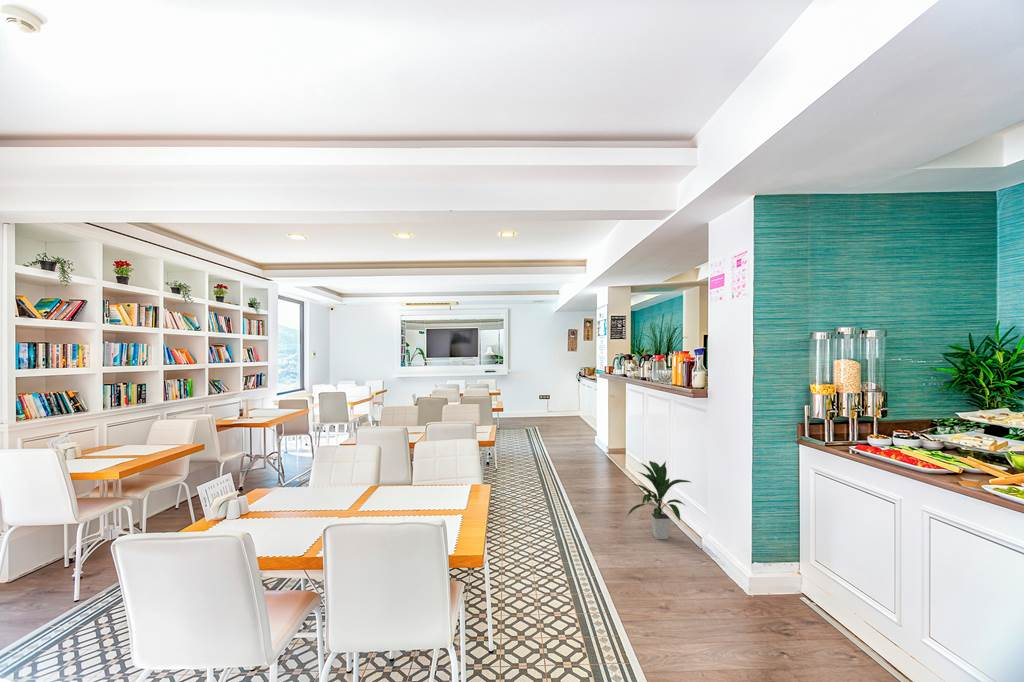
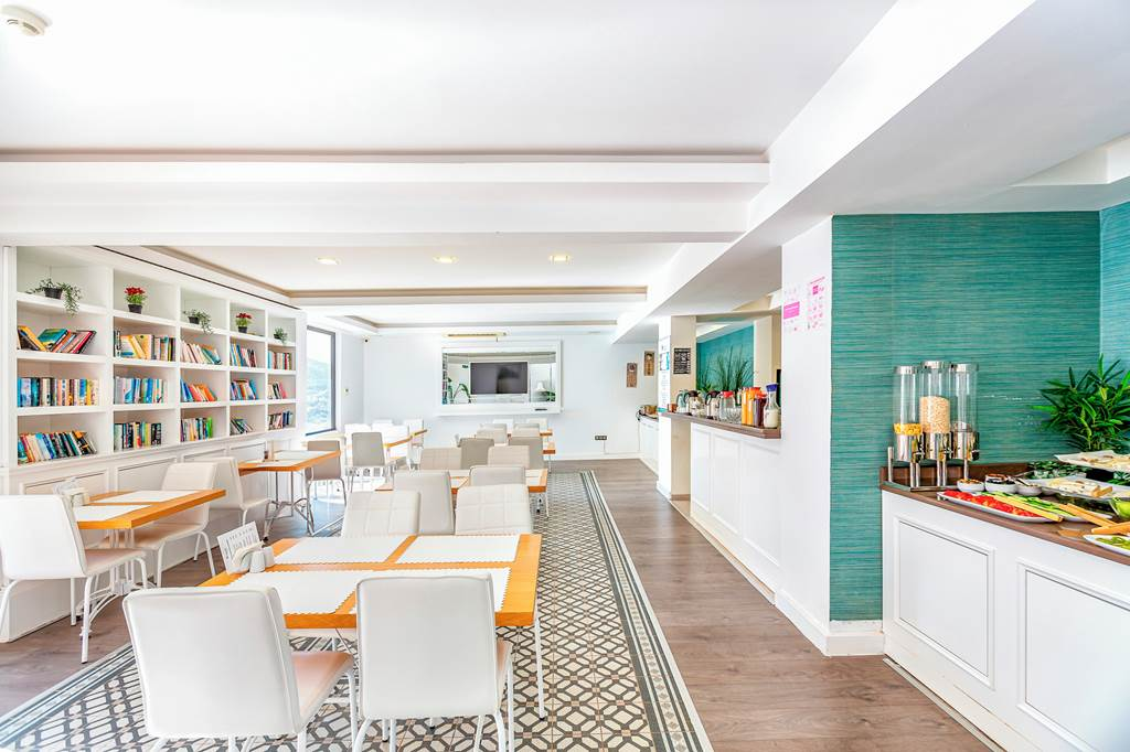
- indoor plant [625,460,691,540]
